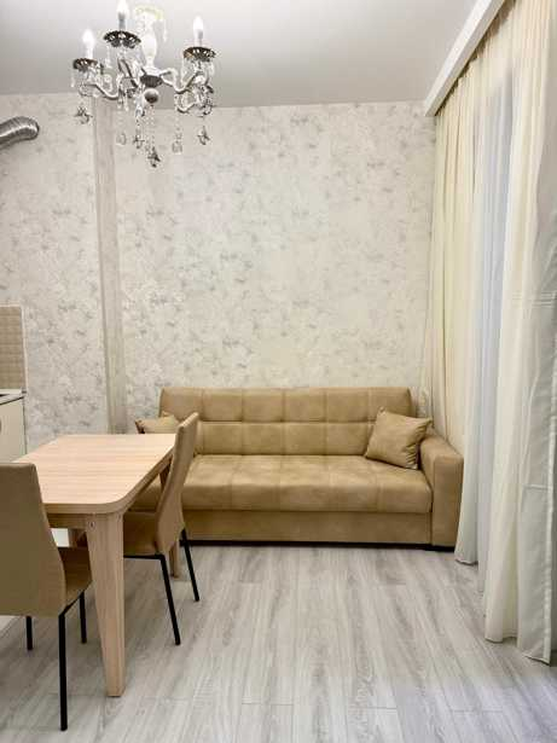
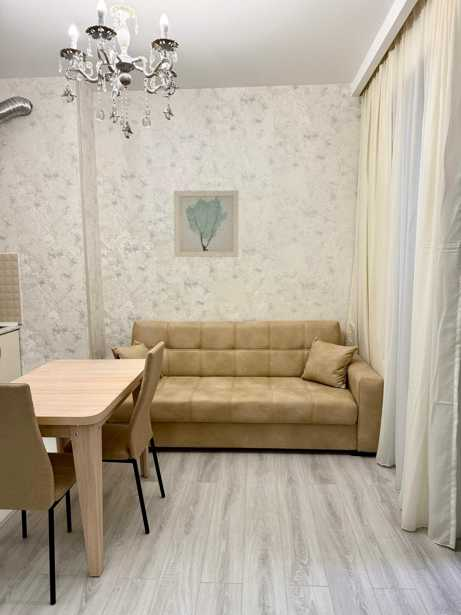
+ wall art [173,190,240,258]
